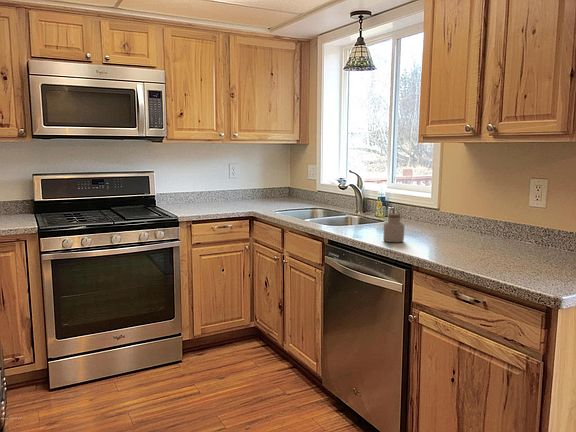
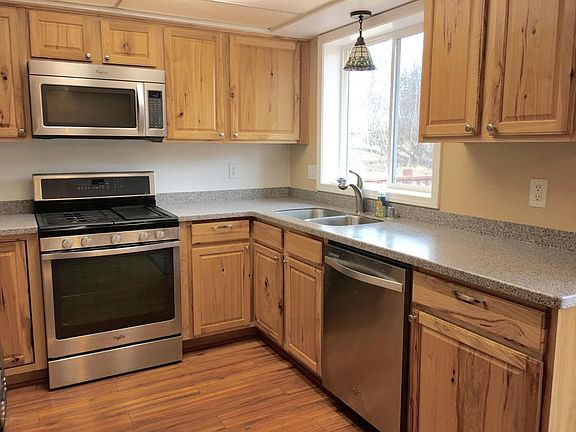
- jar [382,213,405,243]
